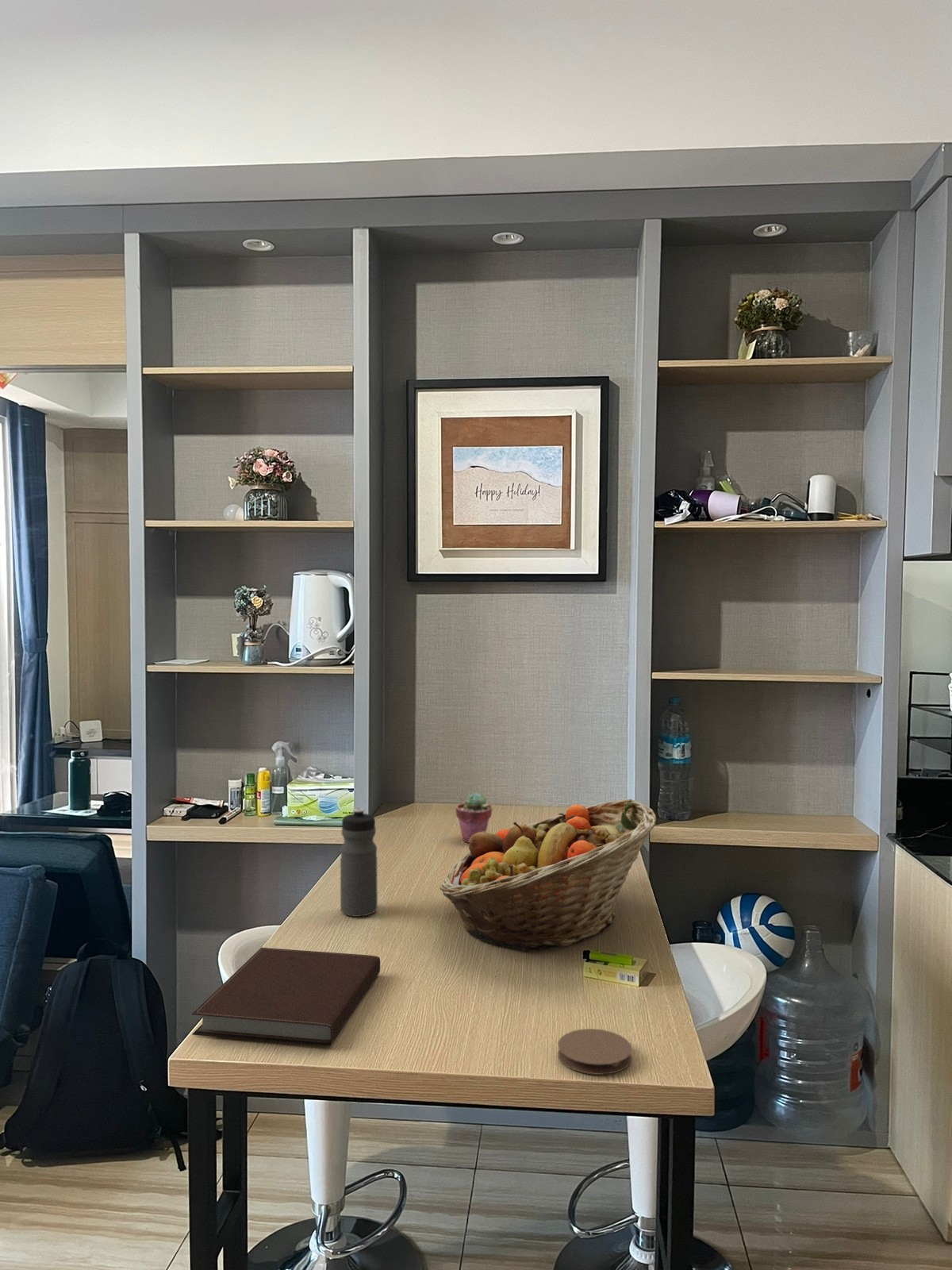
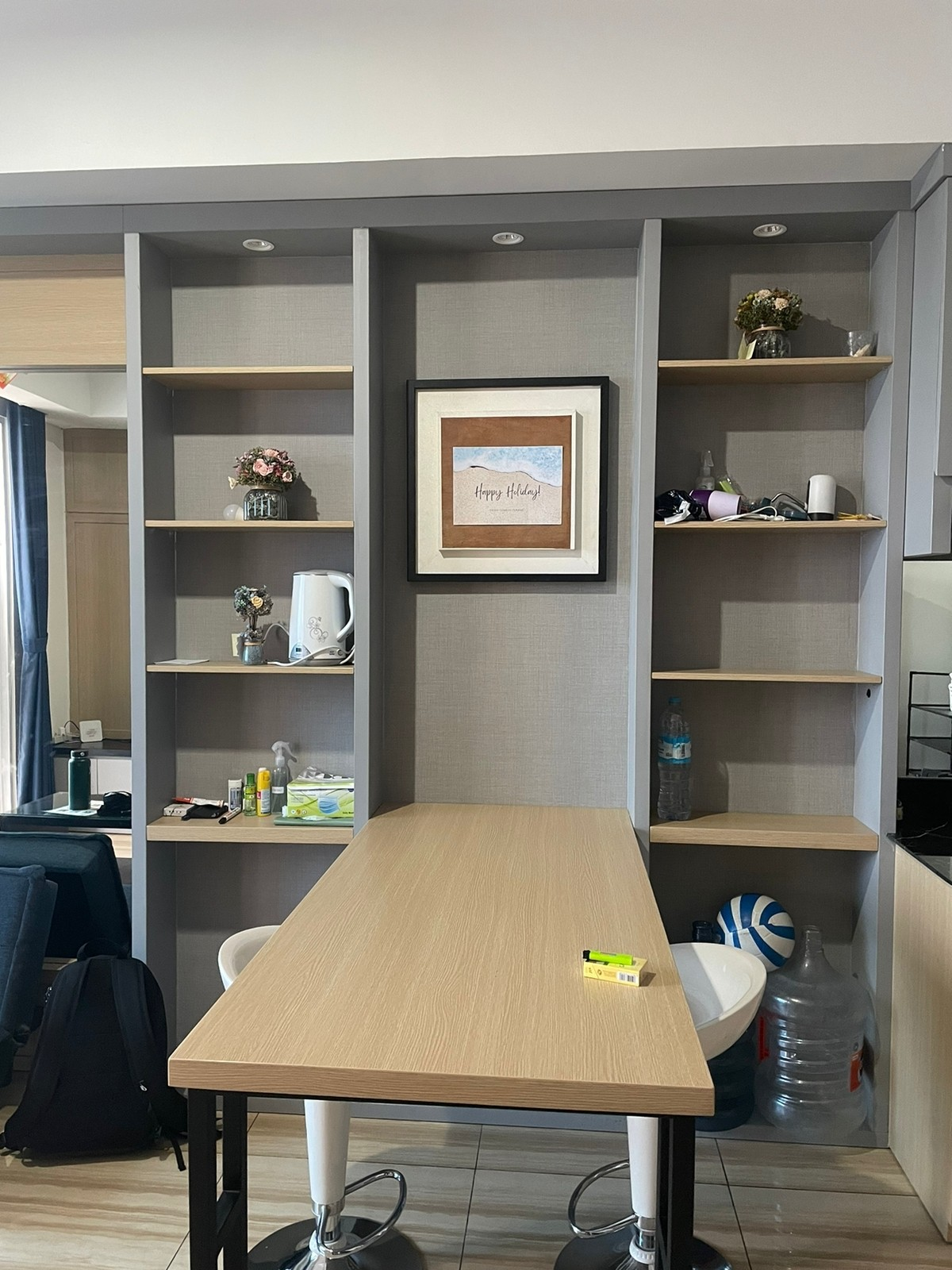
- water bottle [340,807,378,918]
- fruit basket [440,799,657,952]
- potted succulent [455,791,493,843]
- coaster [557,1028,633,1076]
- notebook [191,947,381,1047]
